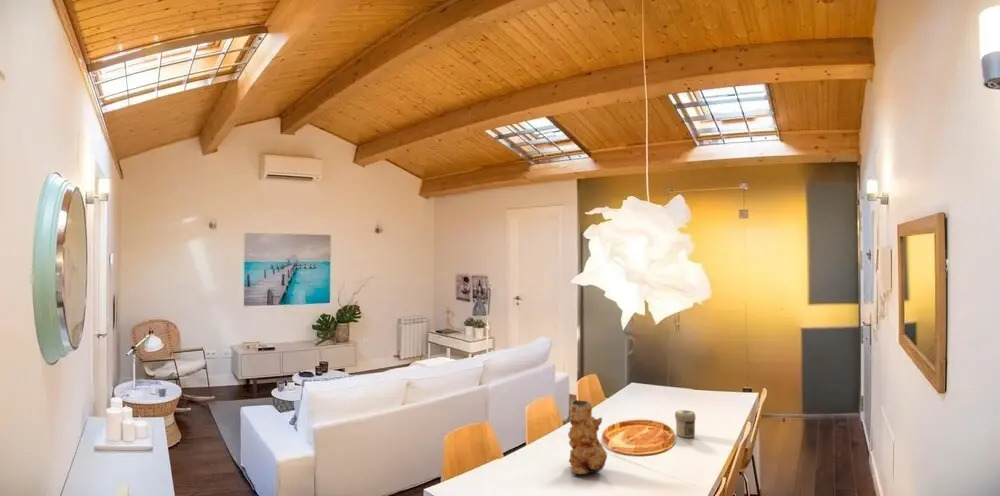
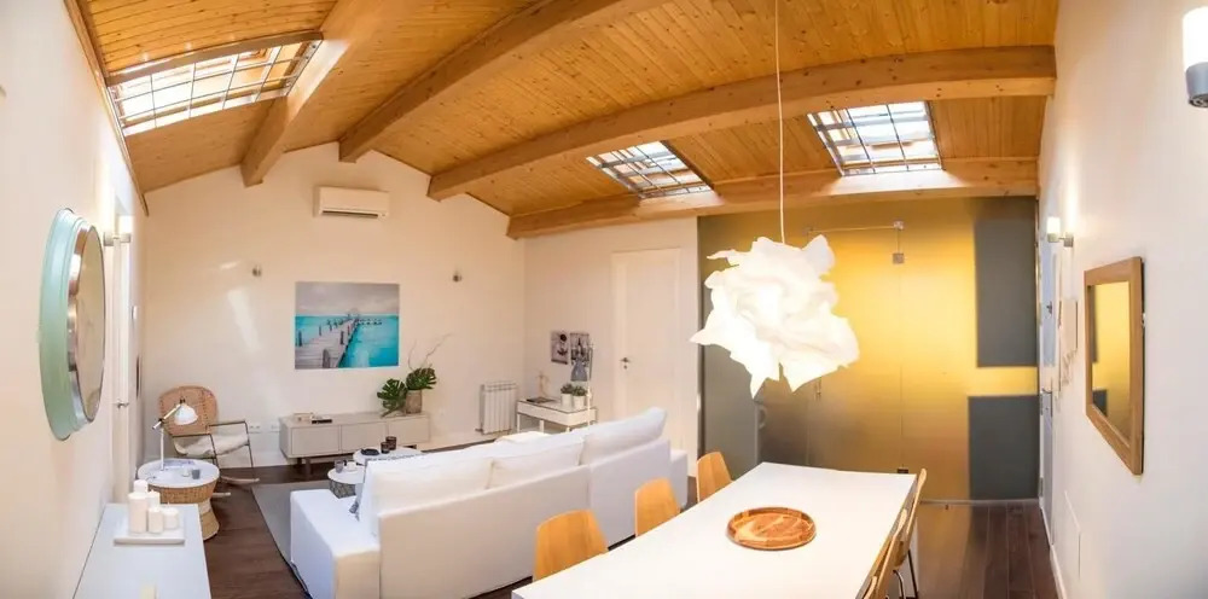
- jar [674,409,697,439]
- vase [567,398,608,476]
